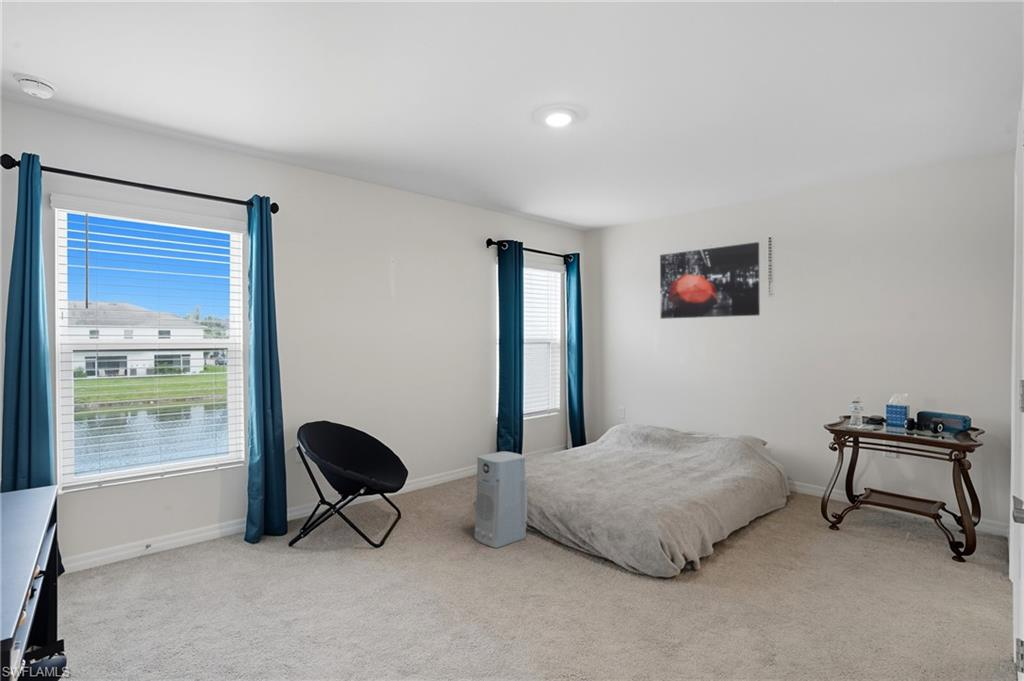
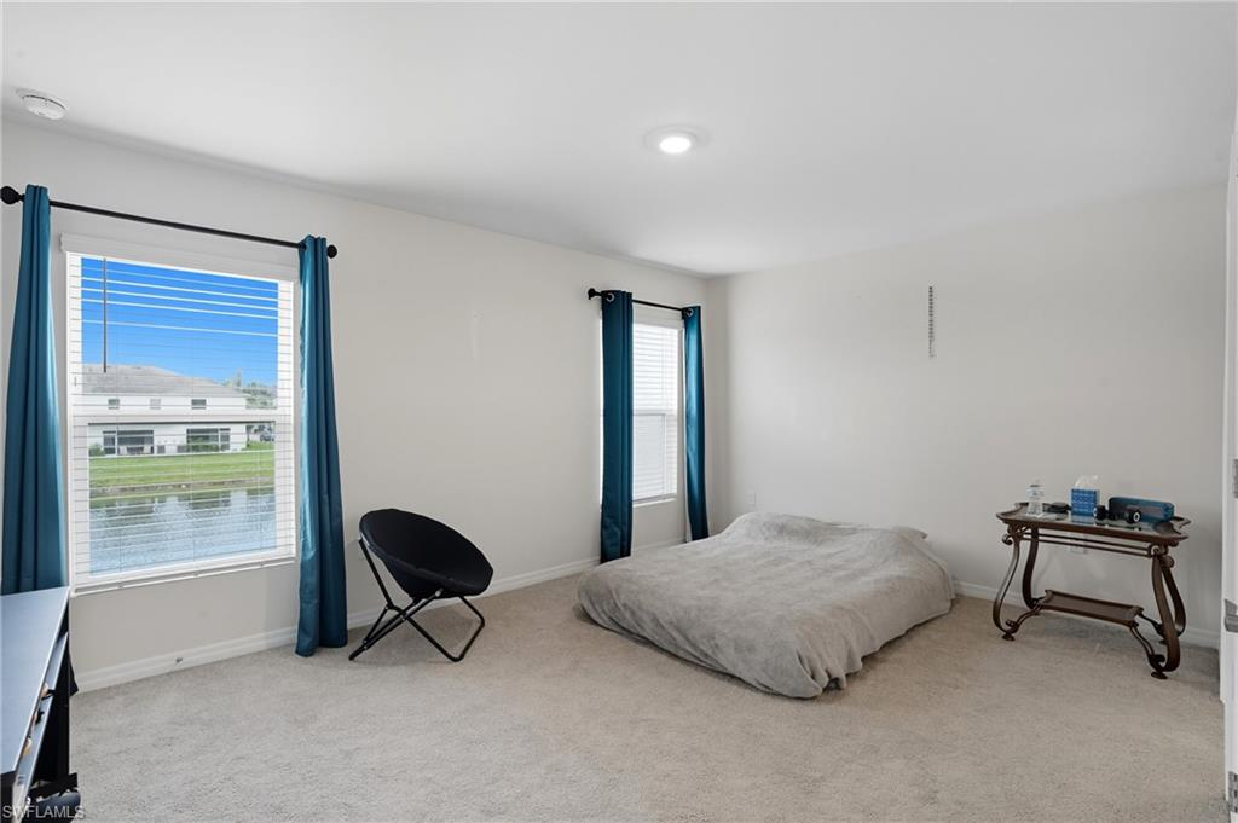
- air purifier [473,451,528,549]
- wall art [659,241,761,320]
